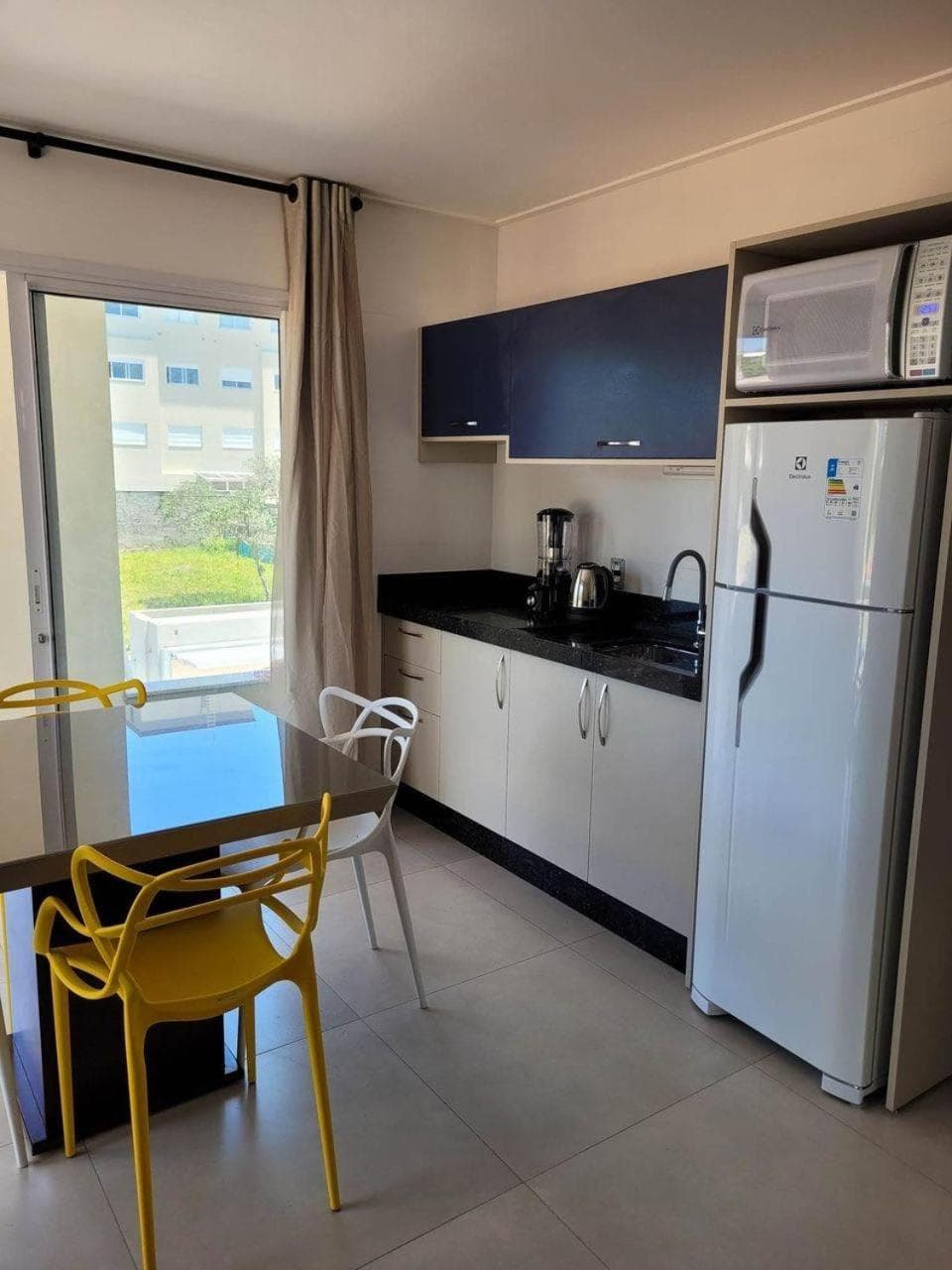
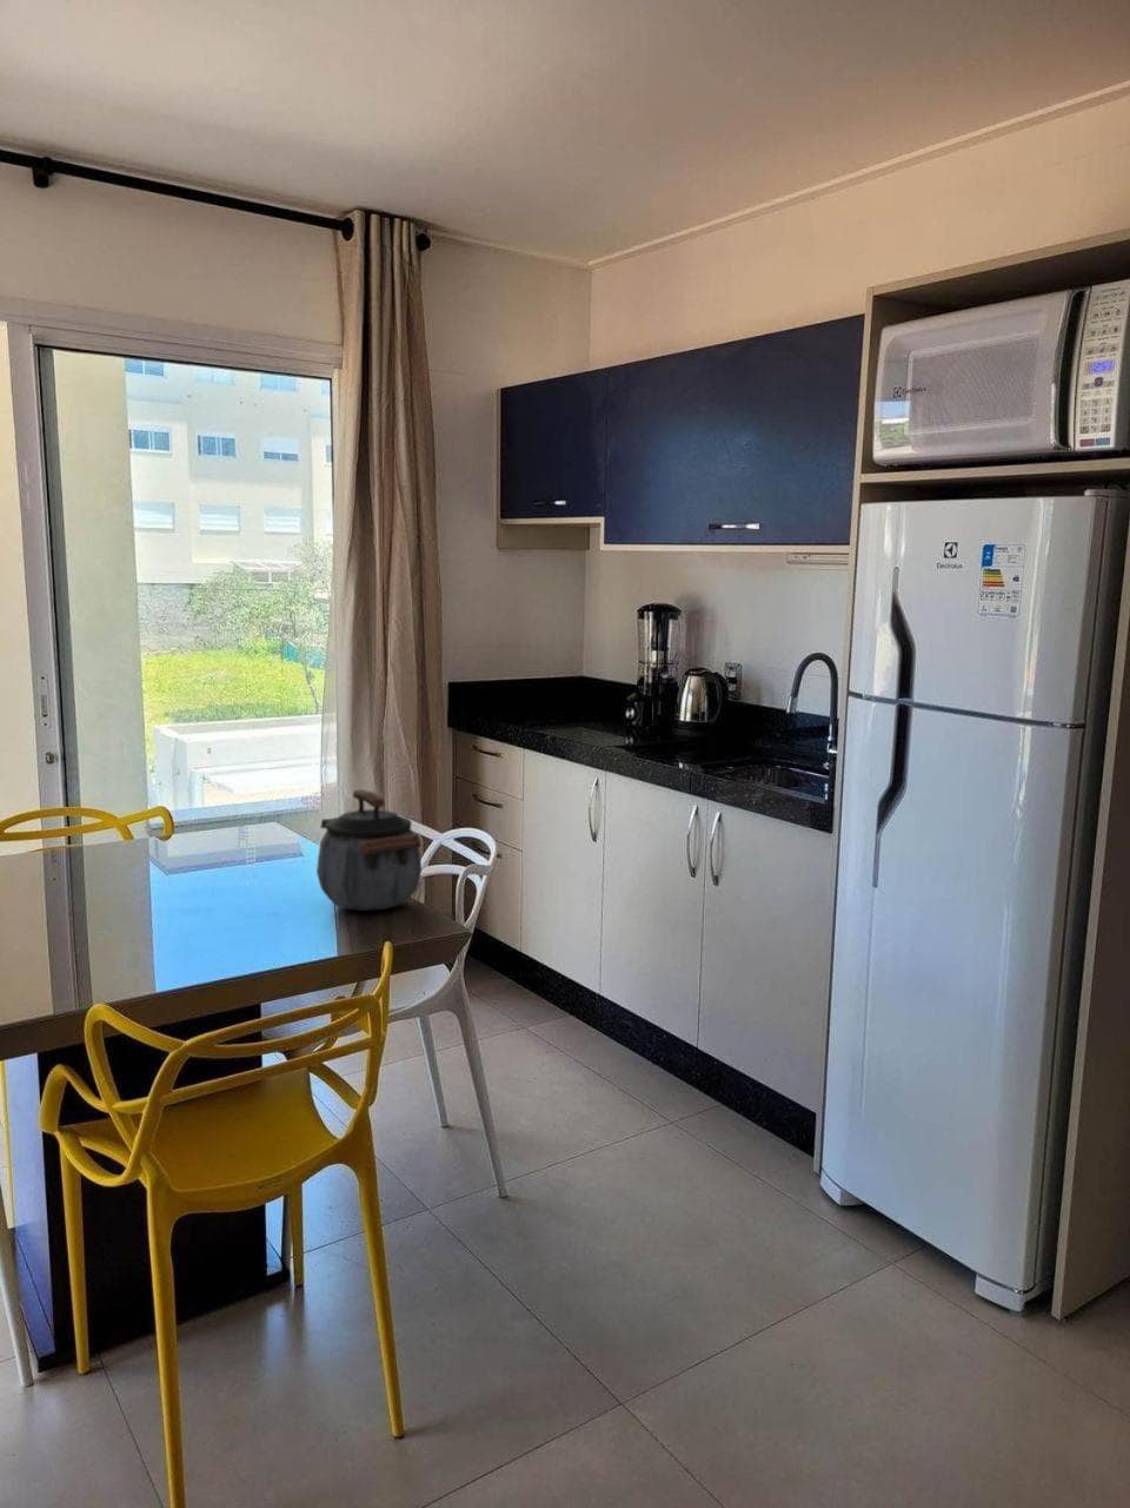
+ kettle [316,788,423,912]
